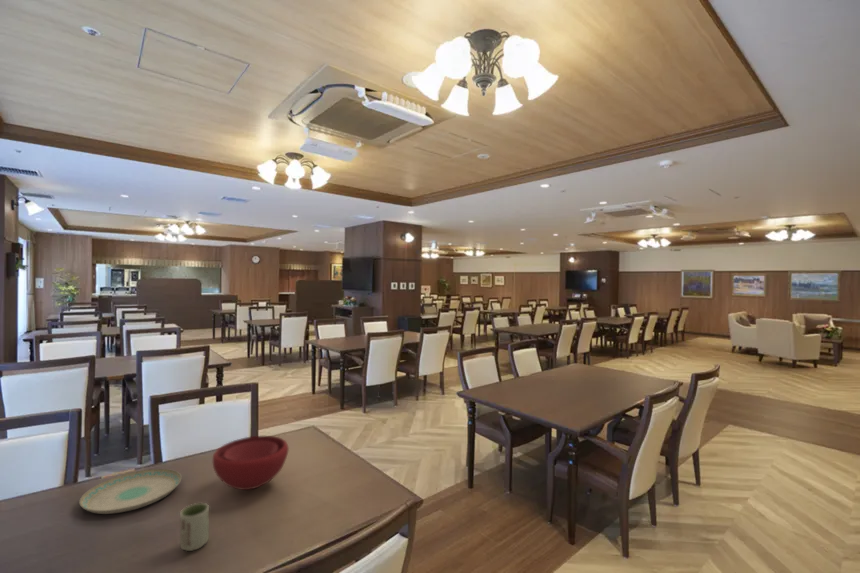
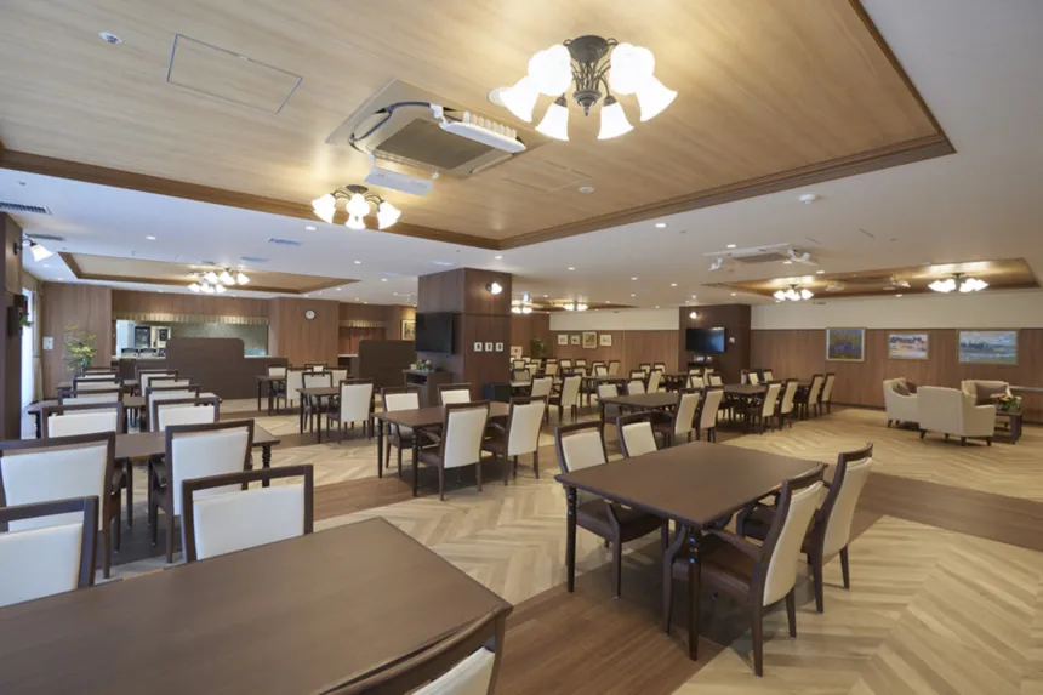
- bowl [212,435,290,491]
- cup [179,502,210,552]
- plate [78,468,183,515]
